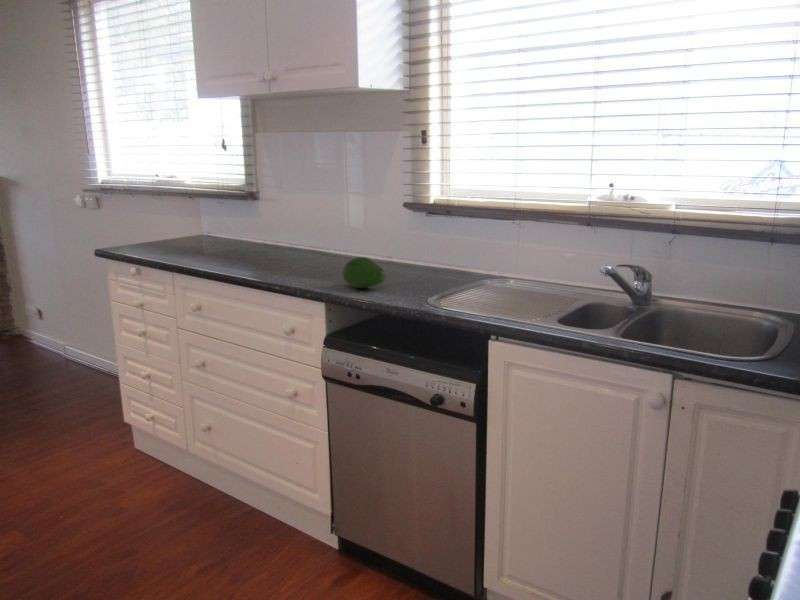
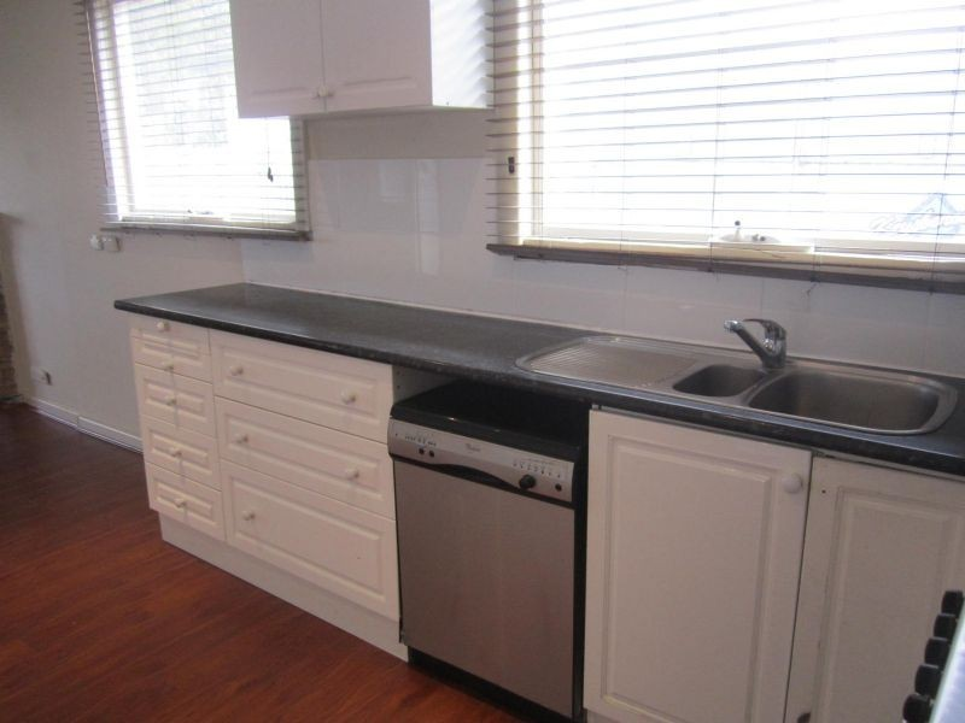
- fruit [341,256,387,289]
